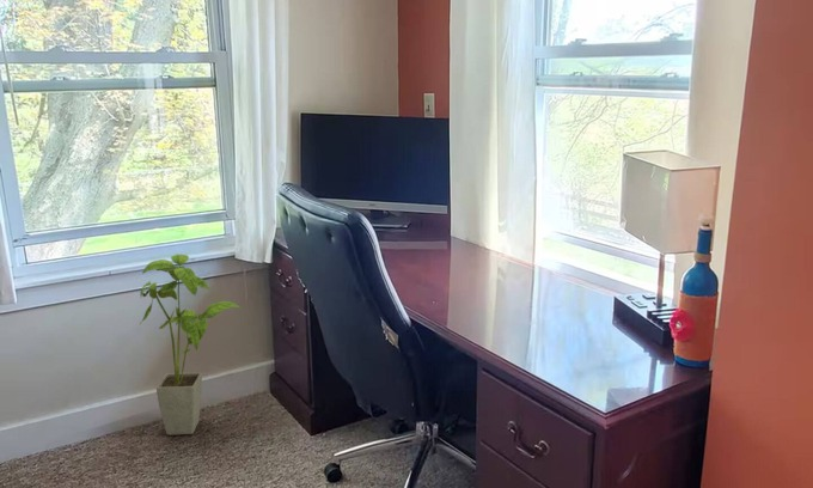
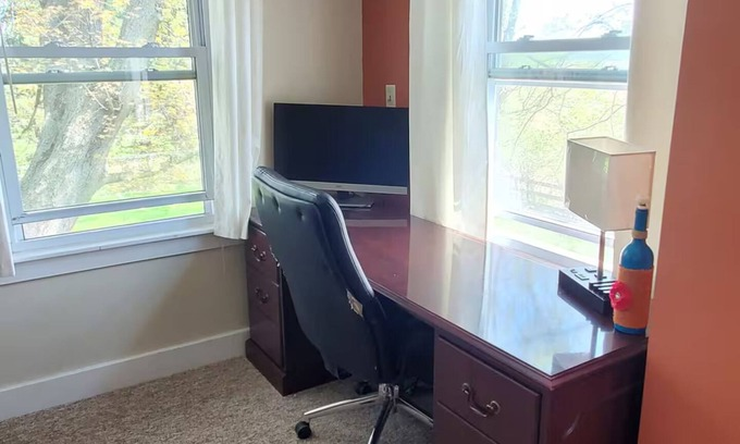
- house plant [139,254,244,437]
